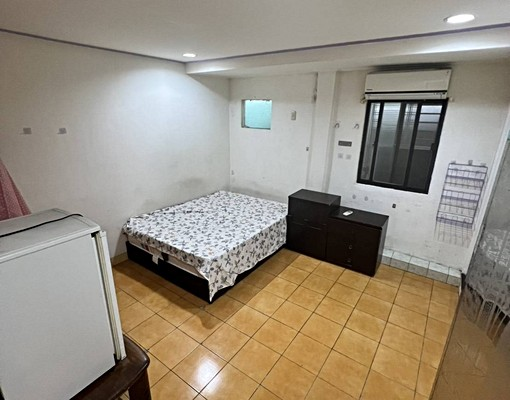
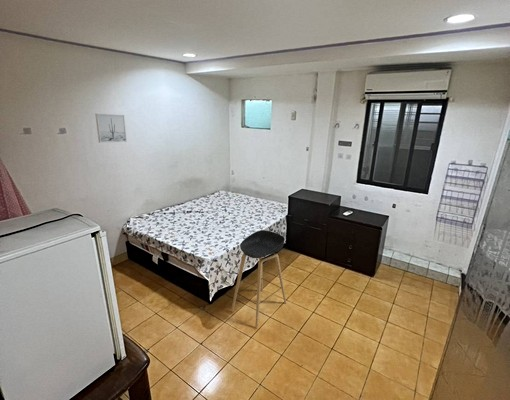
+ wall art [94,113,128,144]
+ stool [230,229,287,328]
